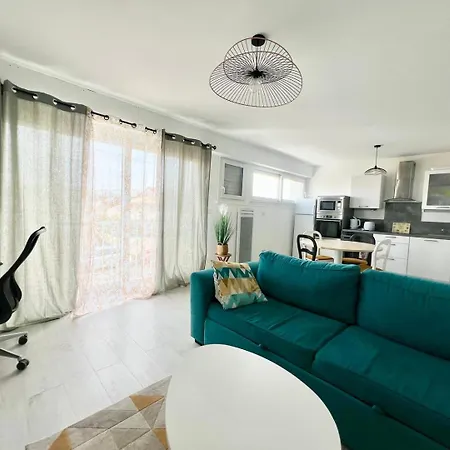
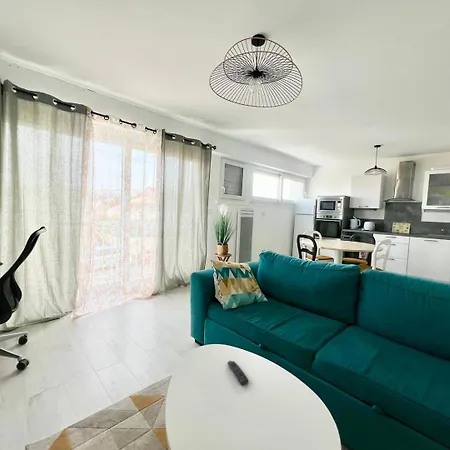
+ remote control [226,360,250,385]
